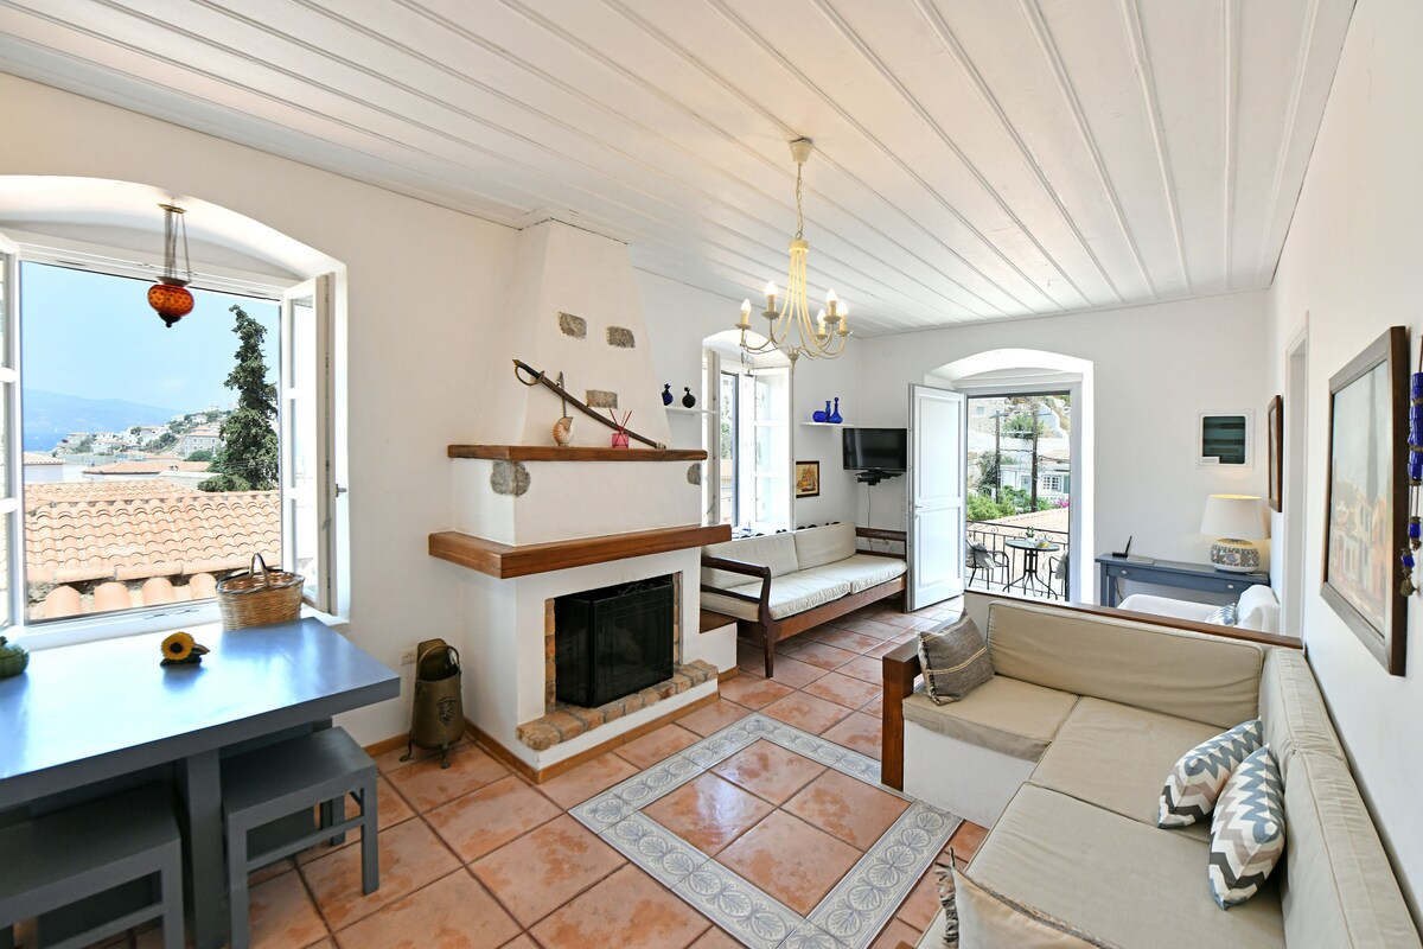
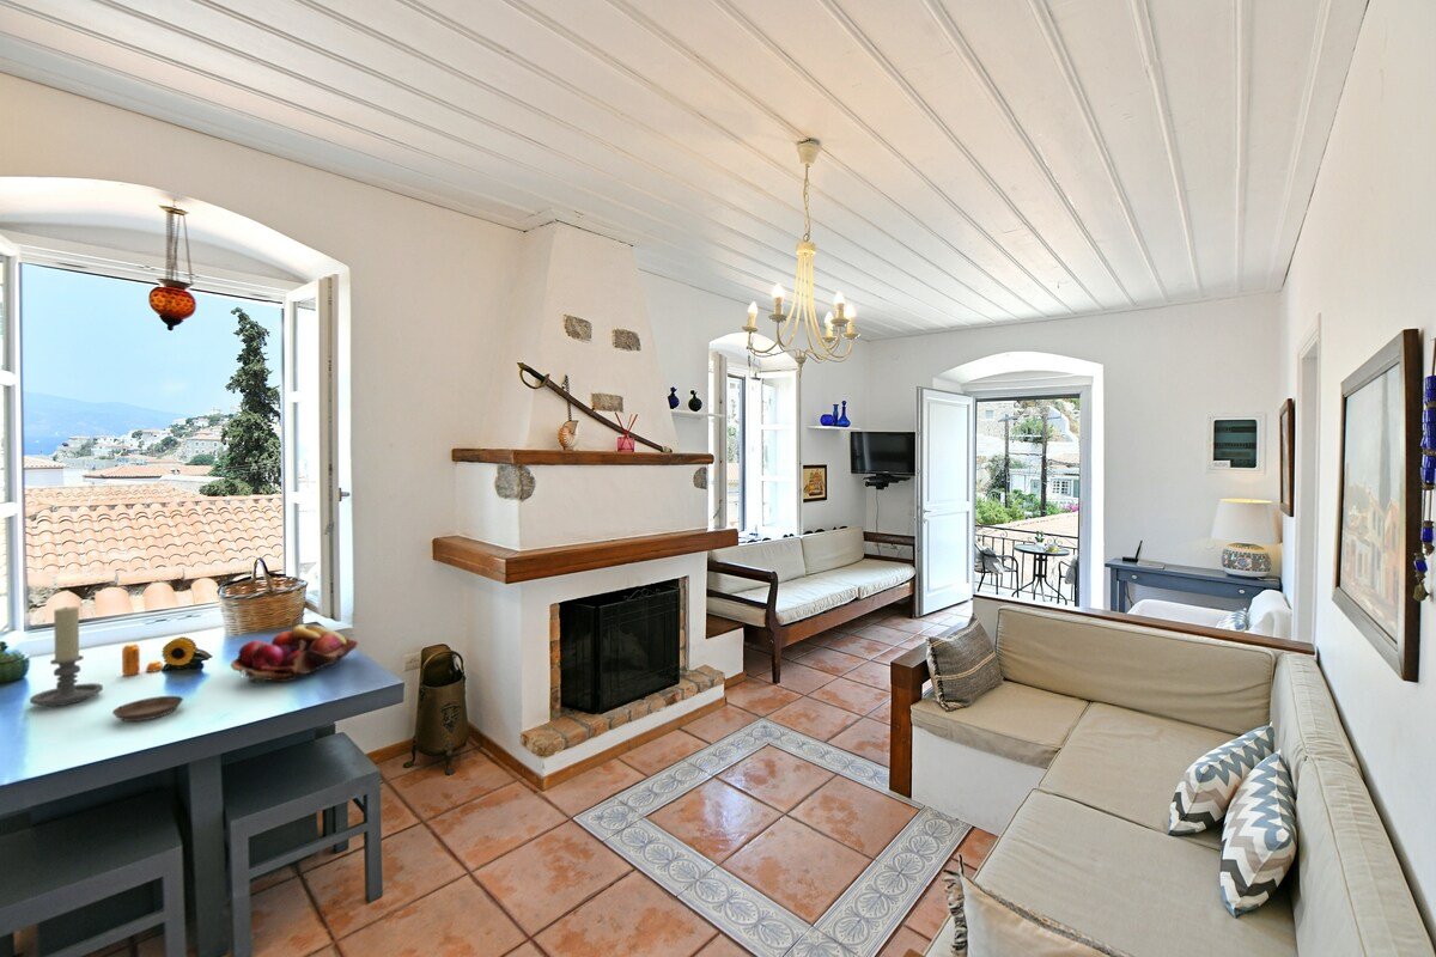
+ saucer [111,695,184,723]
+ pepper shaker [121,642,164,677]
+ fruit basket [230,623,359,683]
+ candle holder [29,605,104,707]
